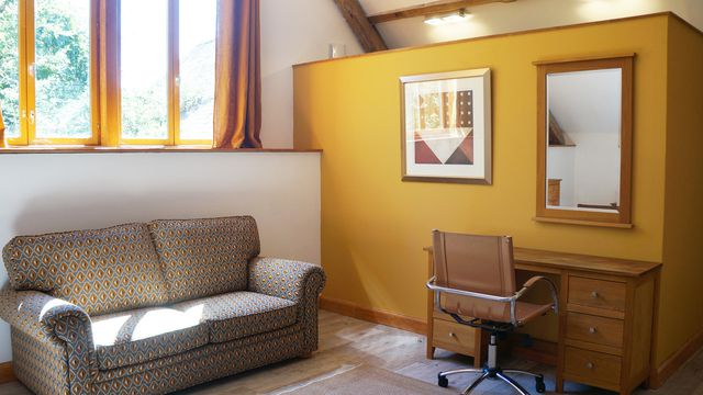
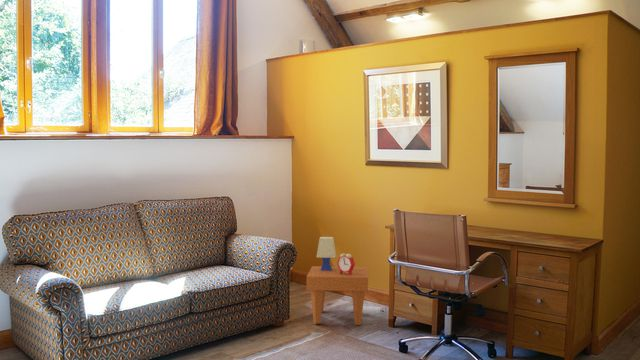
+ side table [306,236,369,326]
